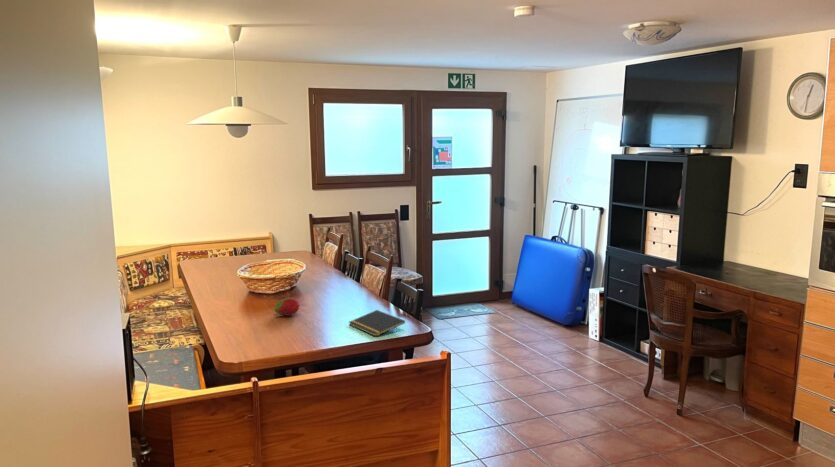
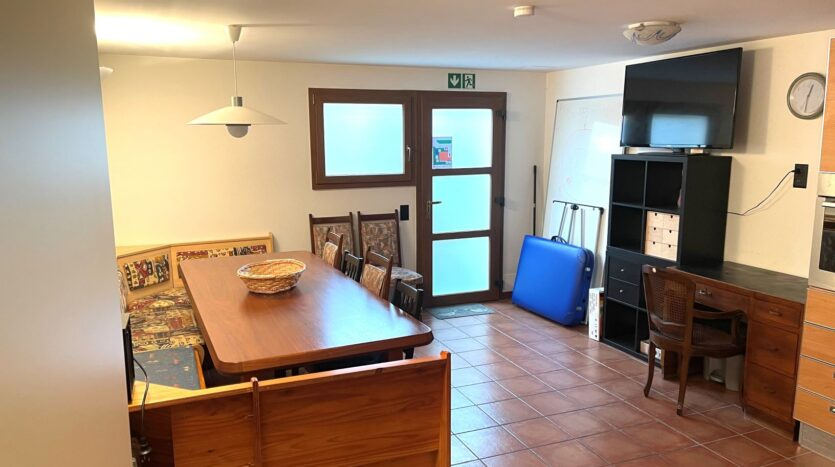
- notepad [348,309,406,337]
- fruit [274,297,301,317]
